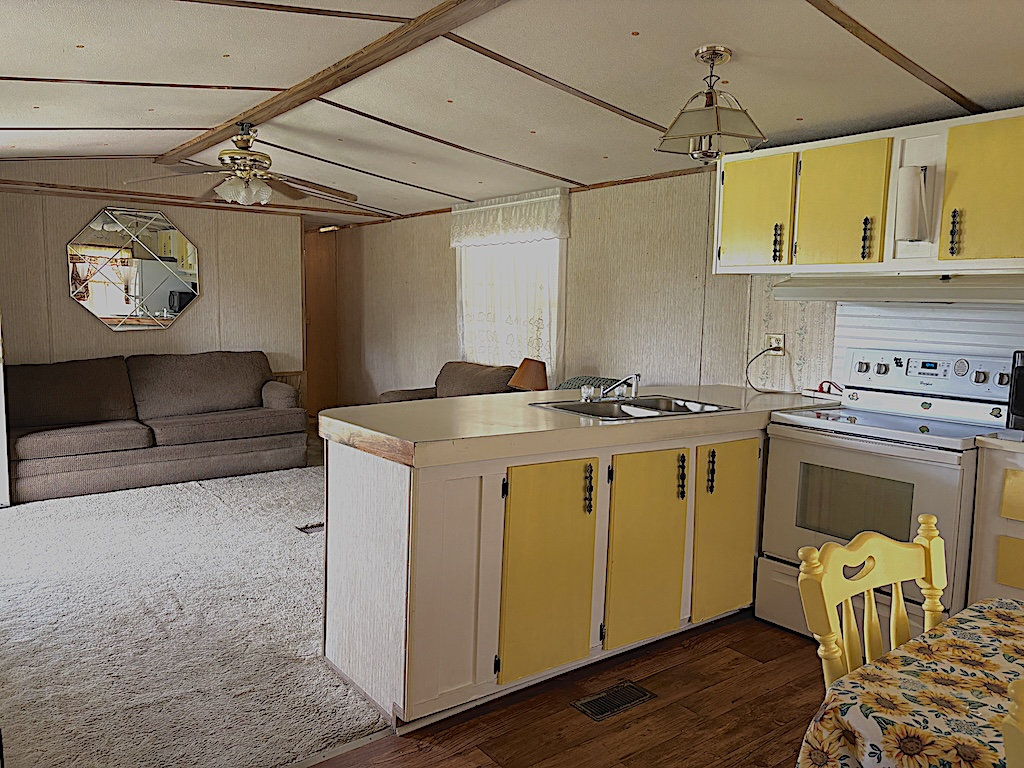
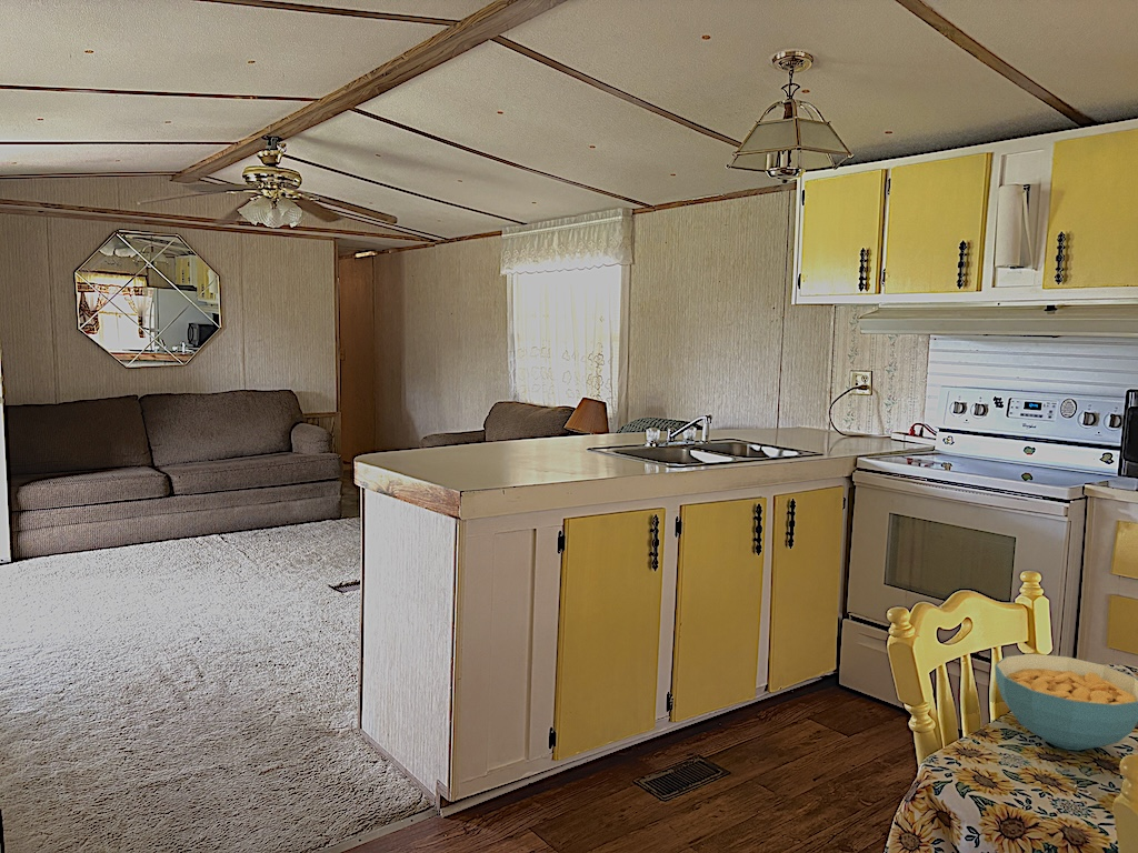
+ cereal bowl [994,653,1138,751]
